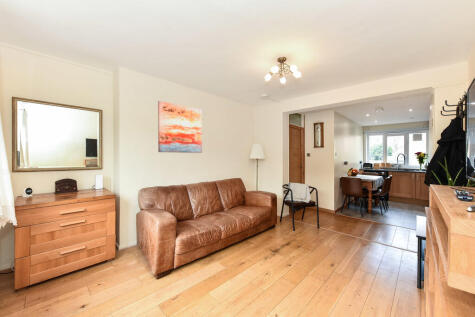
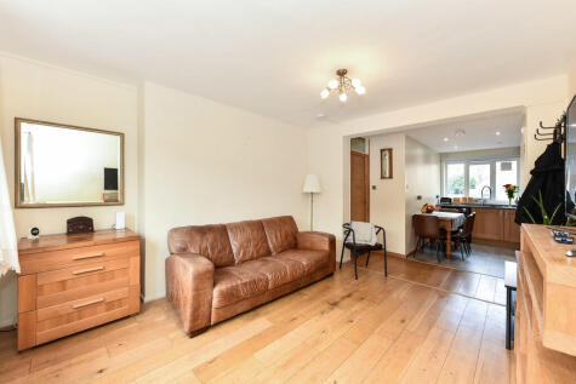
- wall art [157,100,203,154]
